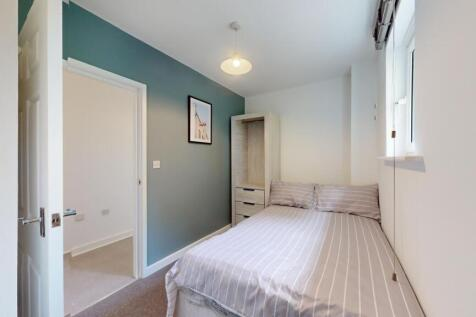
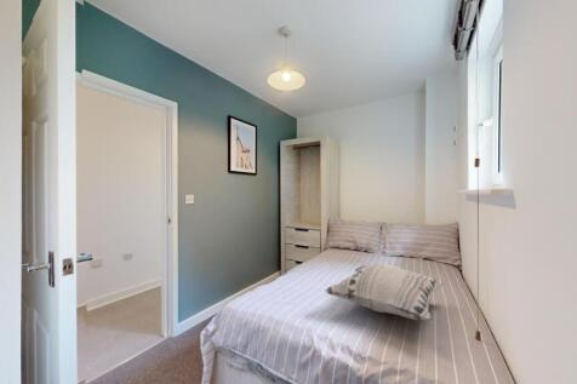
+ decorative pillow [325,263,445,321]
